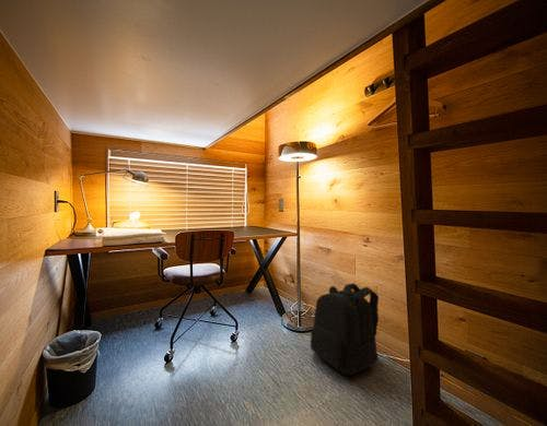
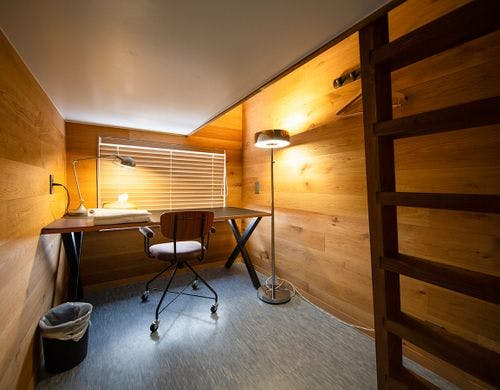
- backpack [310,282,380,376]
